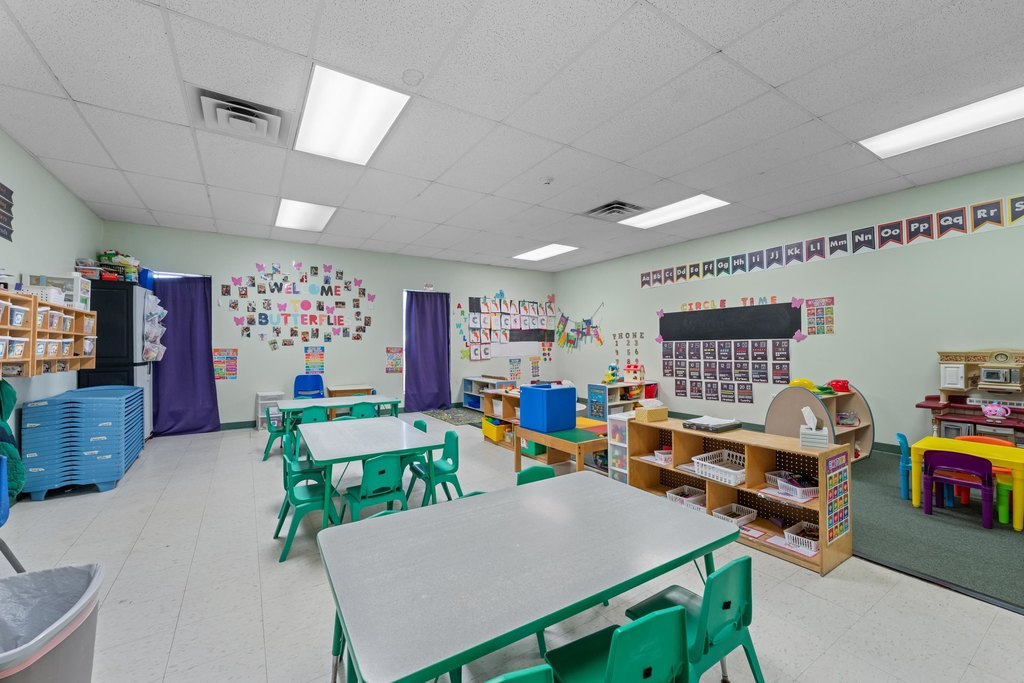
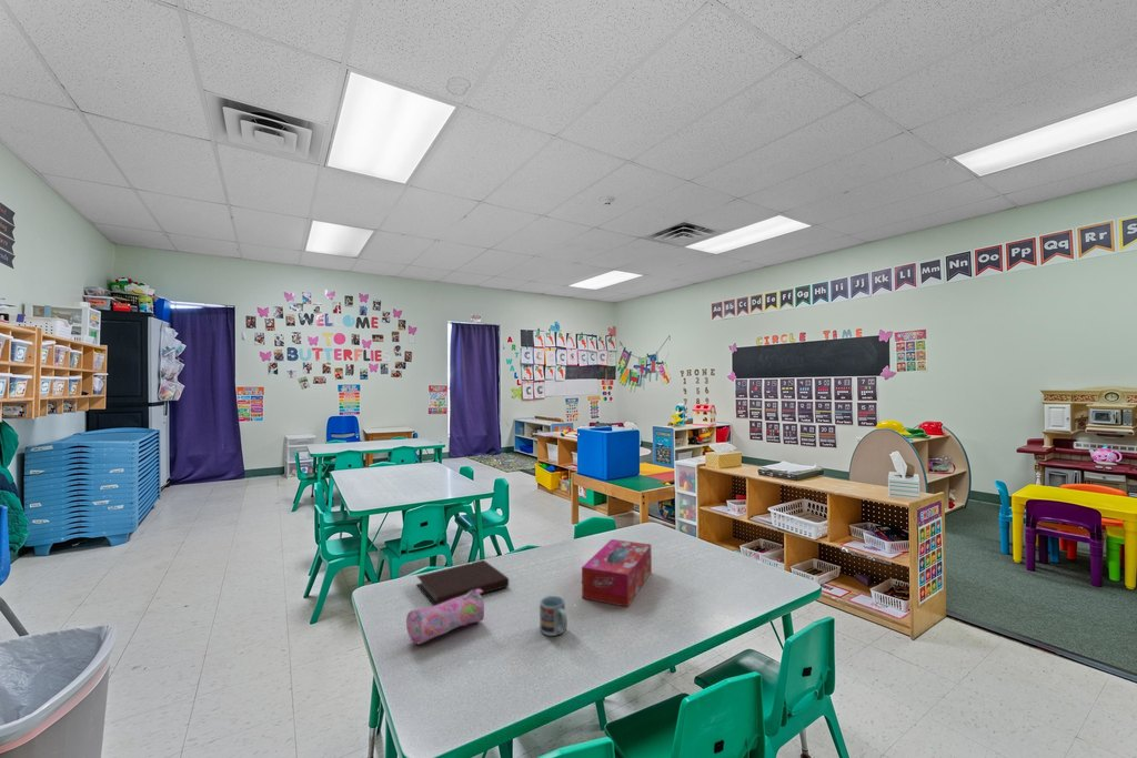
+ tissue box [581,538,653,608]
+ cup [539,595,568,637]
+ notebook [415,559,510,606]
+ pencil case [405,589,485,645]
